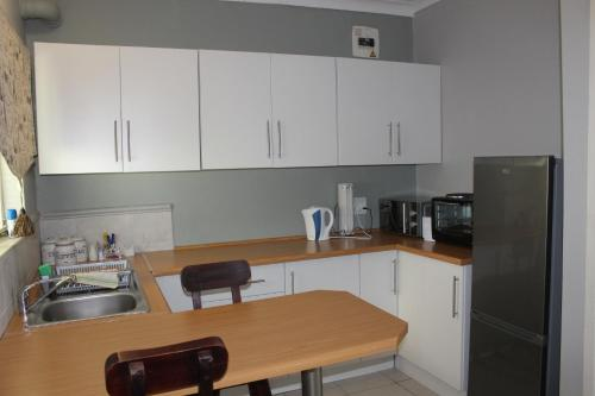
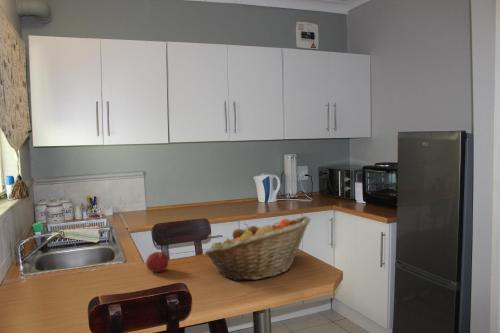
+ fruit basket [203,215,312,281]
+ apple [145,251,169,273]
